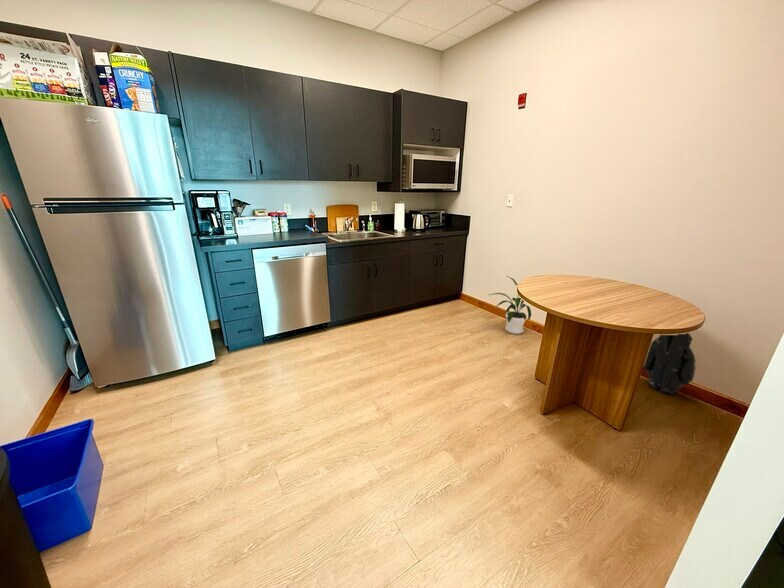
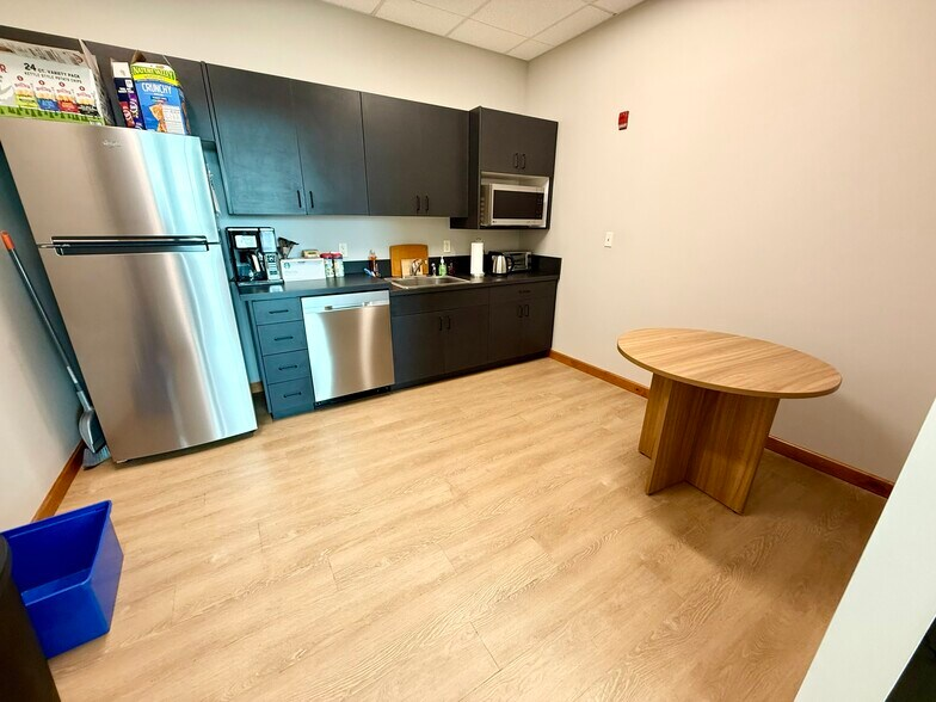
- house plant [489,275,532,335]
- backpack [642,332,697,395]
